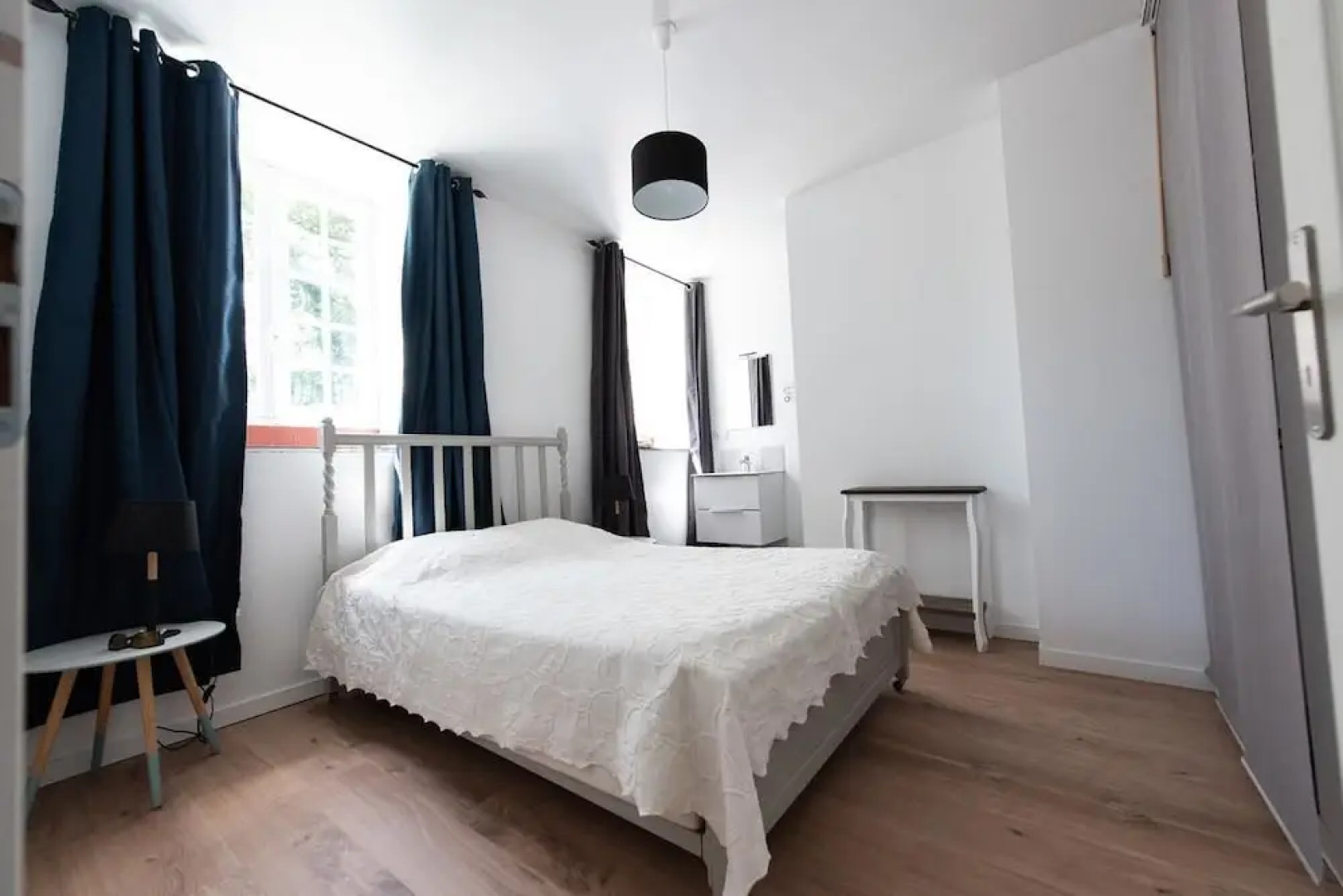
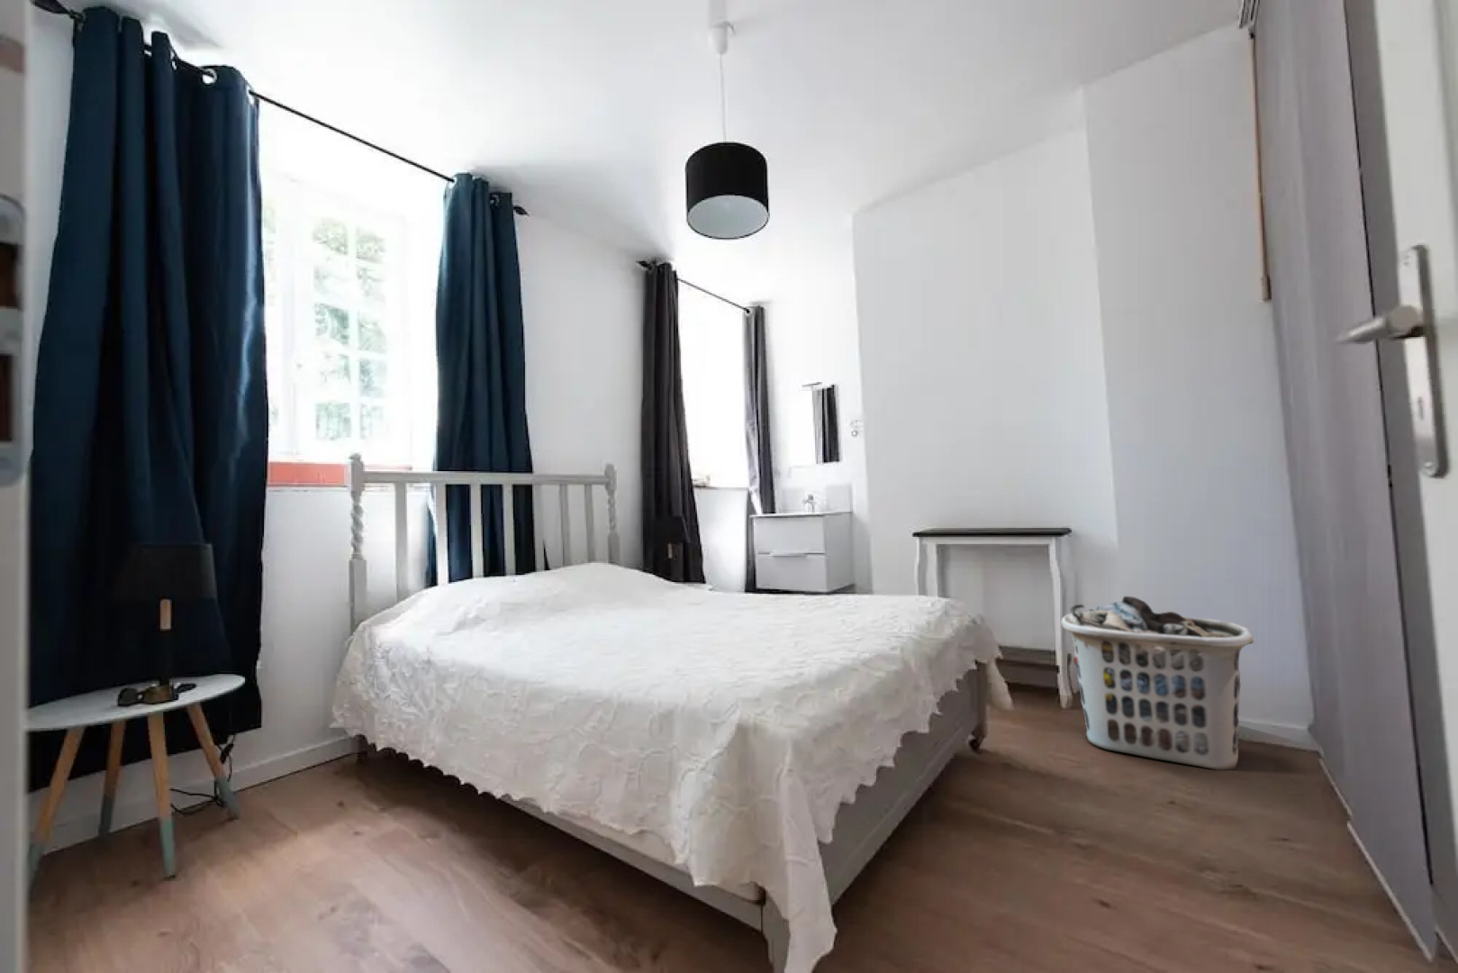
+ clothes hamper [1061,595,1255,771]
